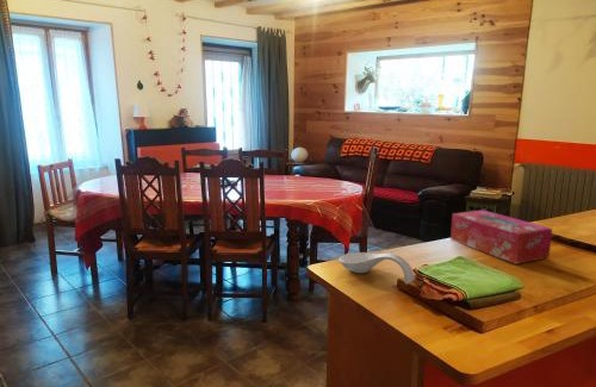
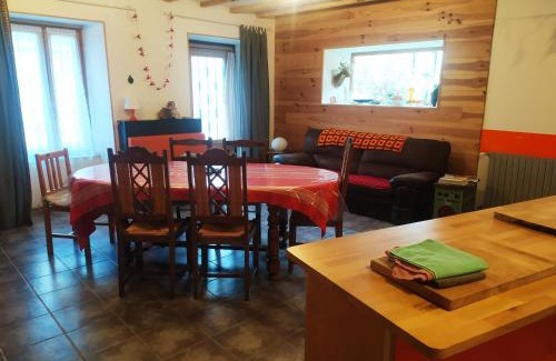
- spoon rest [337,251,415,286]
- tissue box [449,210,553,266]
